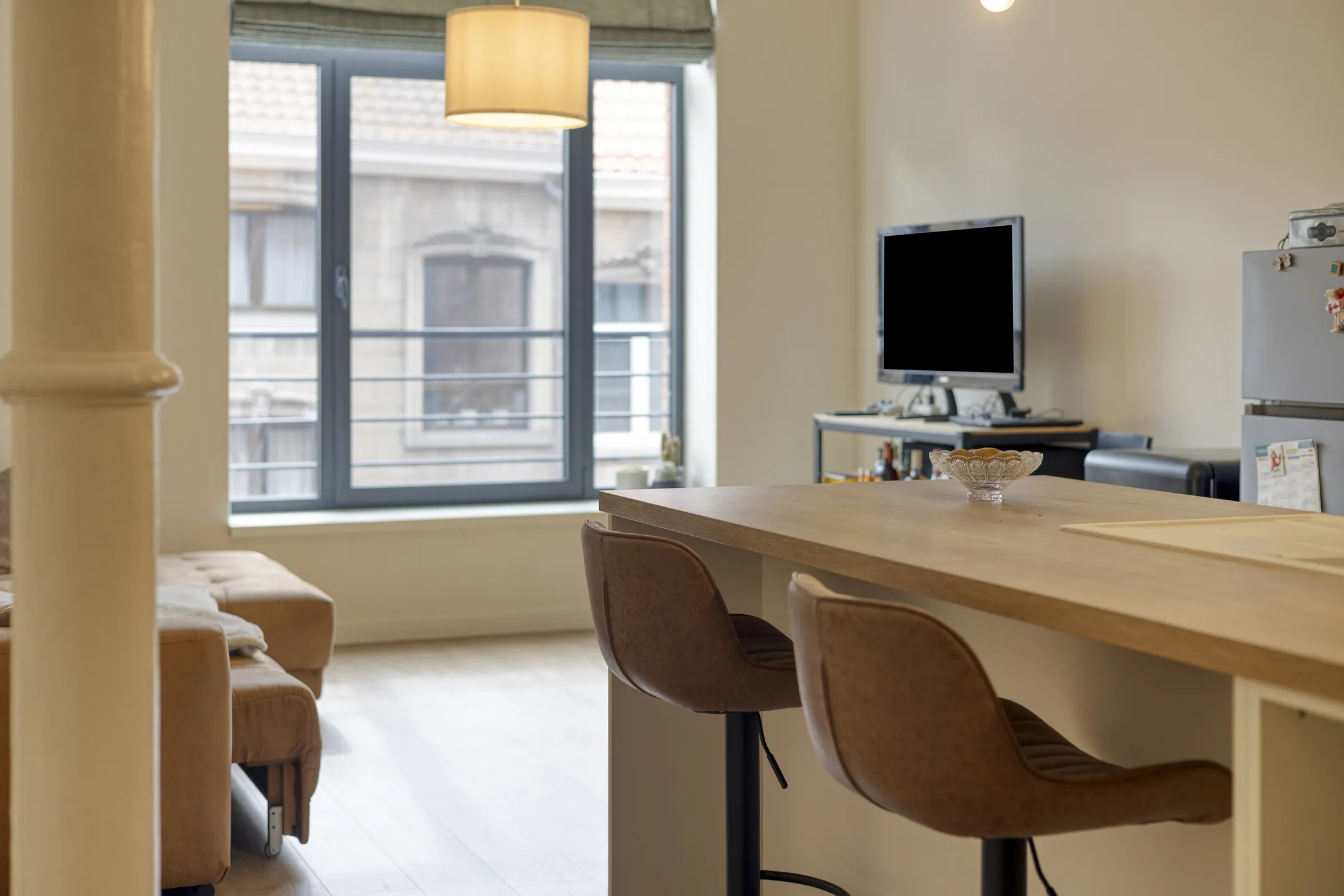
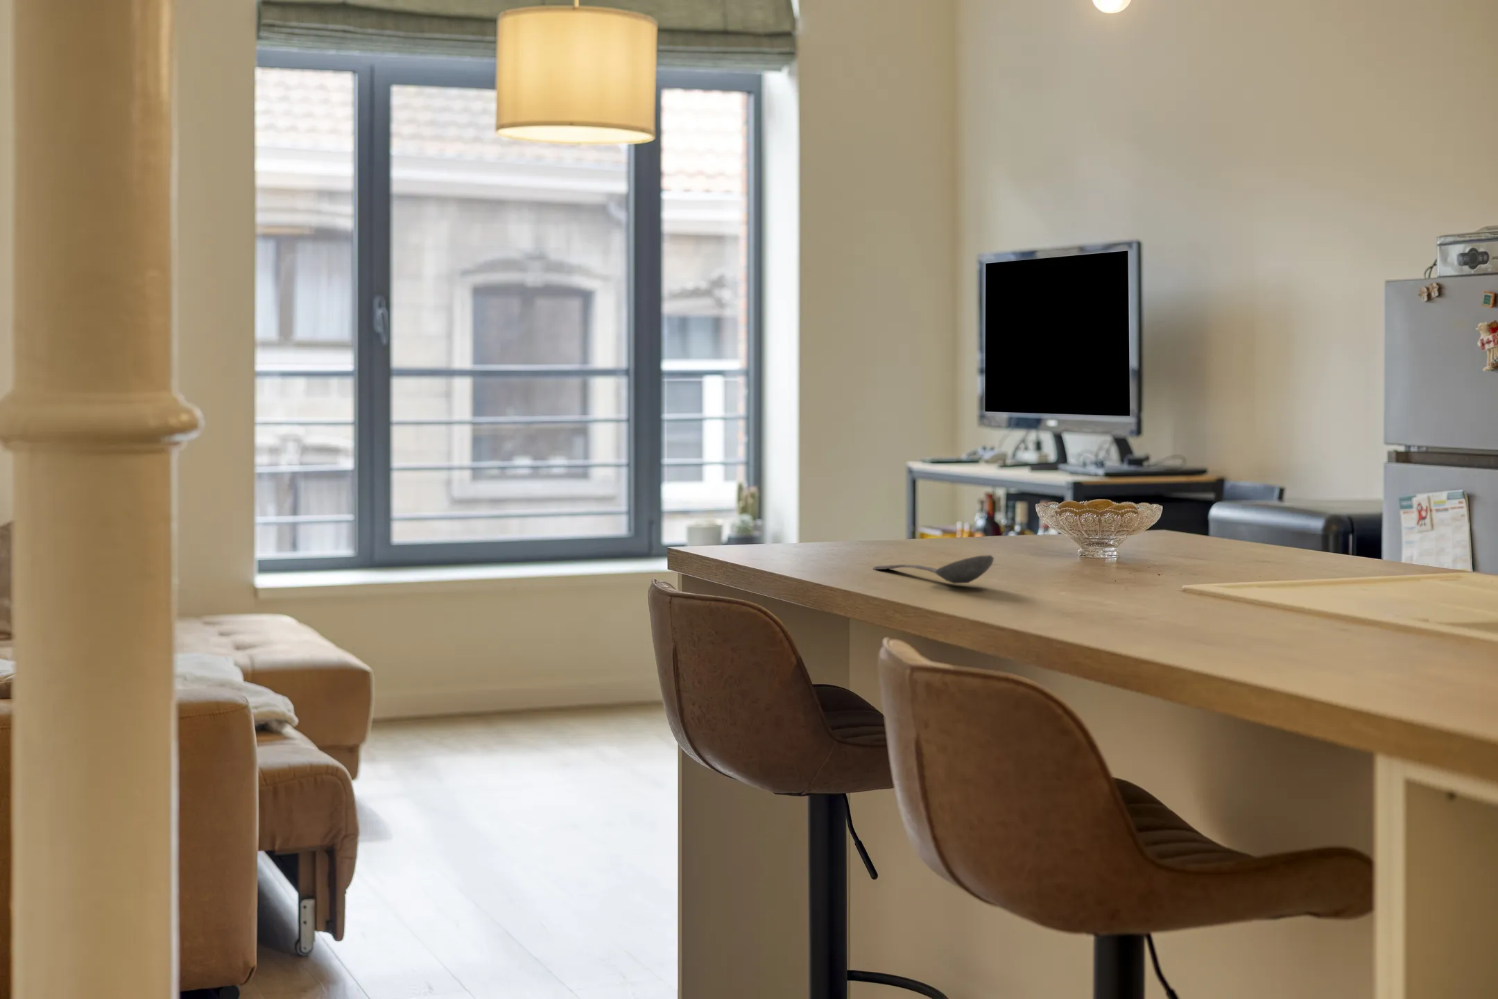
+ stirrer [873,554,994,584]
